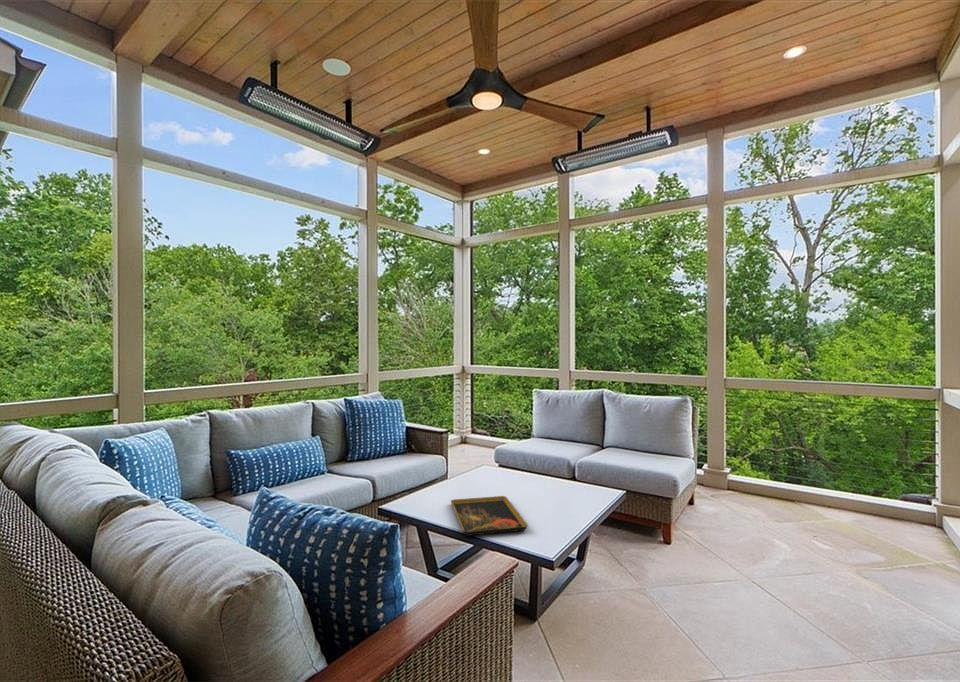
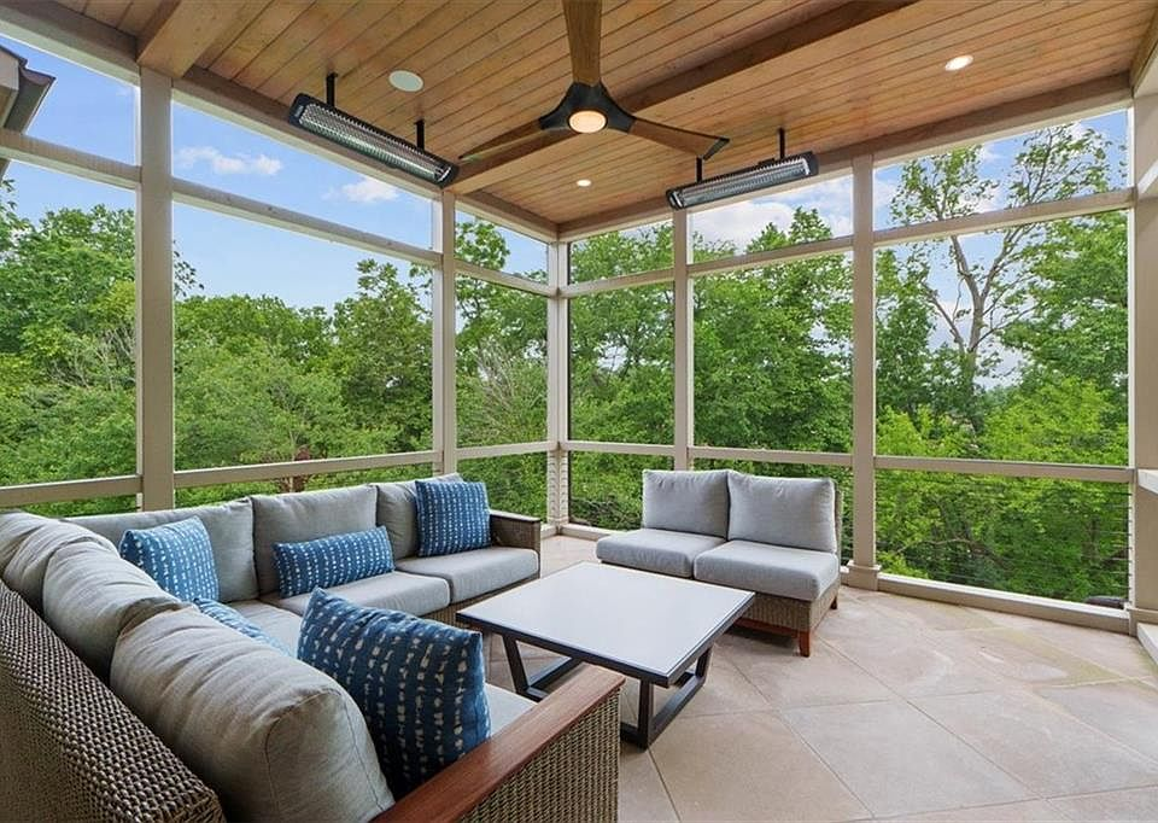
- decorative tray [450,495,529,537]
